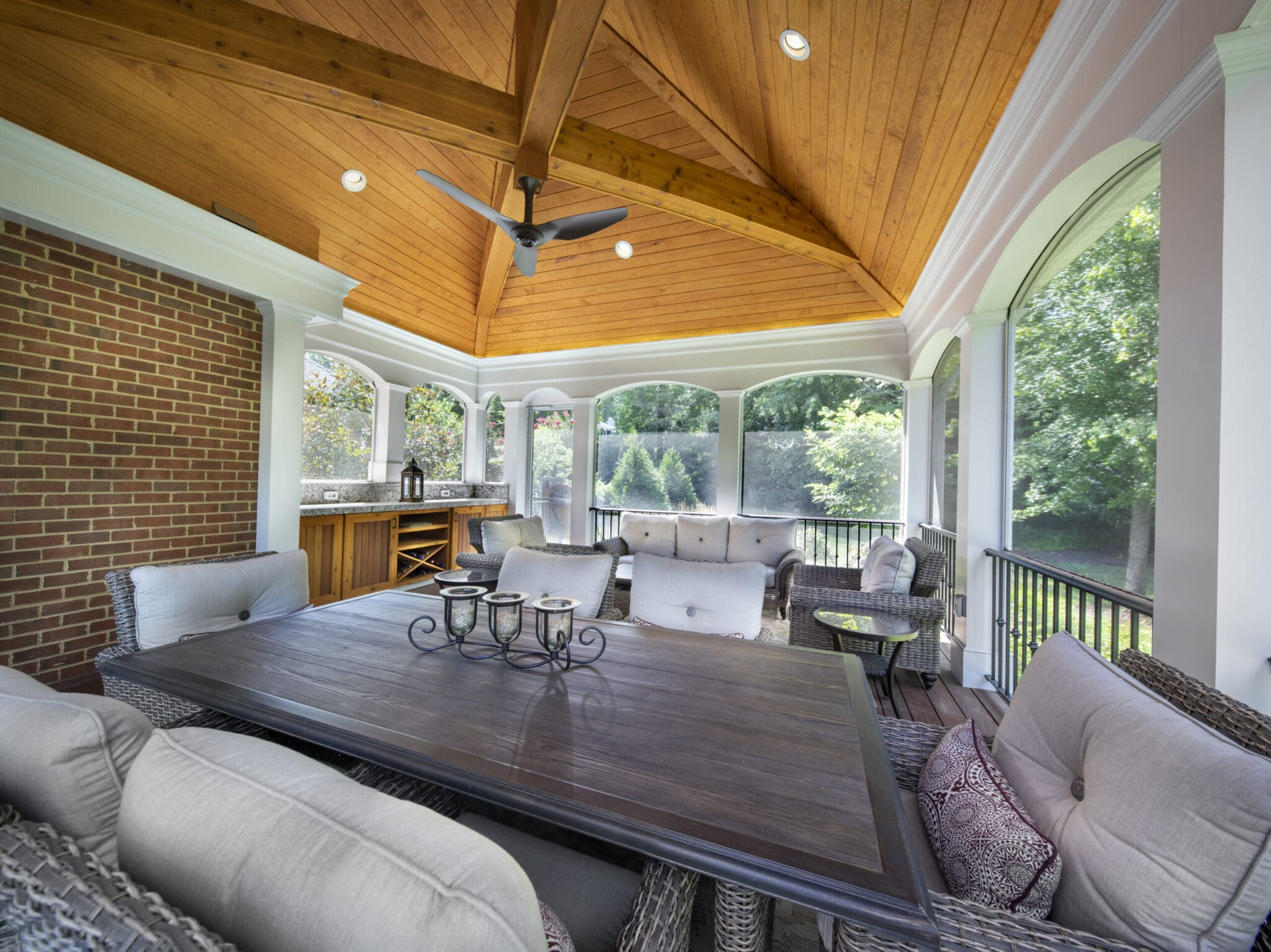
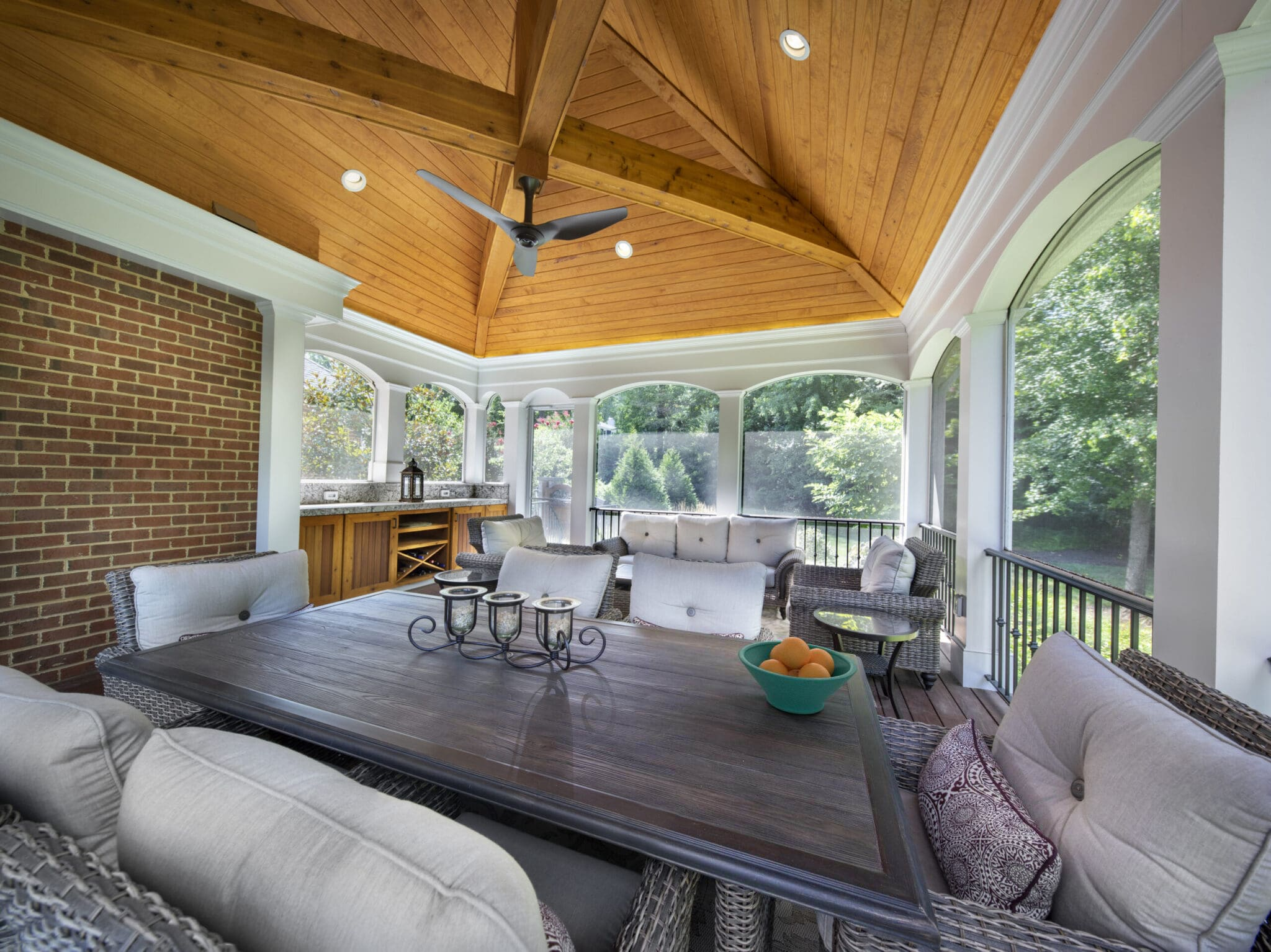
+ fruit bowl [737,636,858,715]
